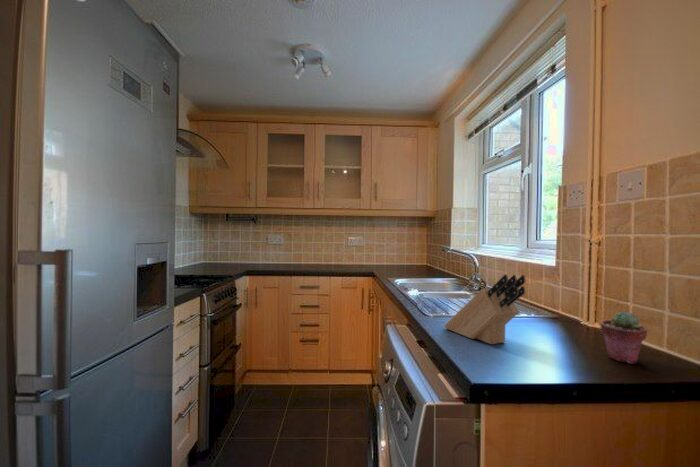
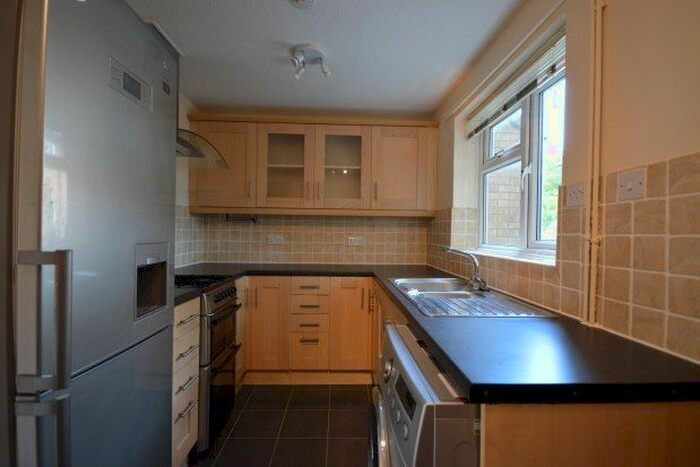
- knife block [443,273,527,345]
- potted succulent [599,310,648,365]
